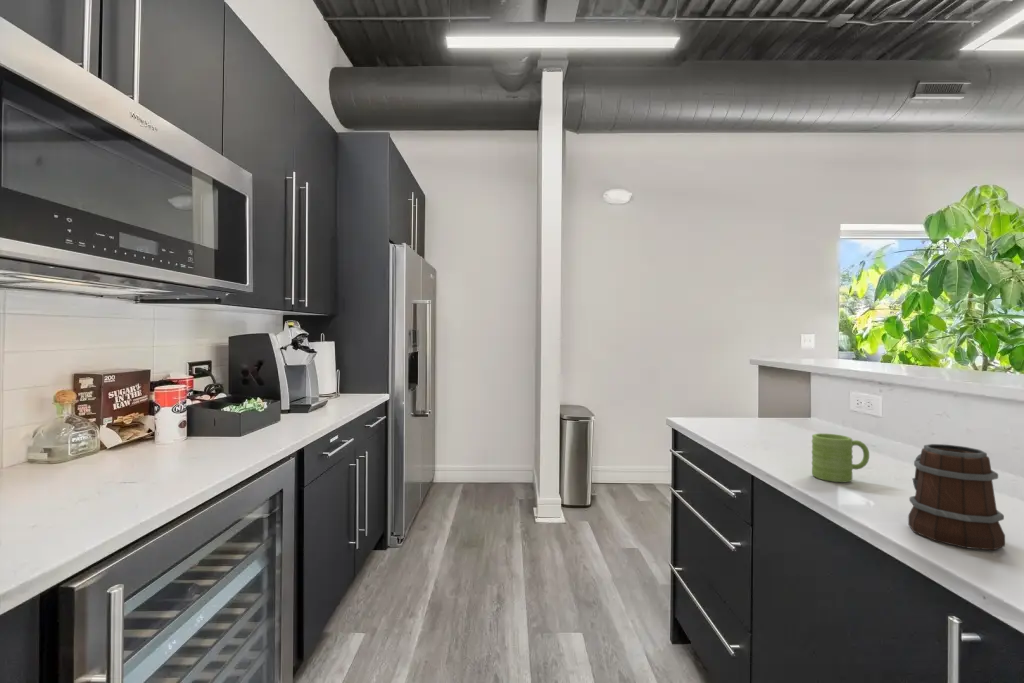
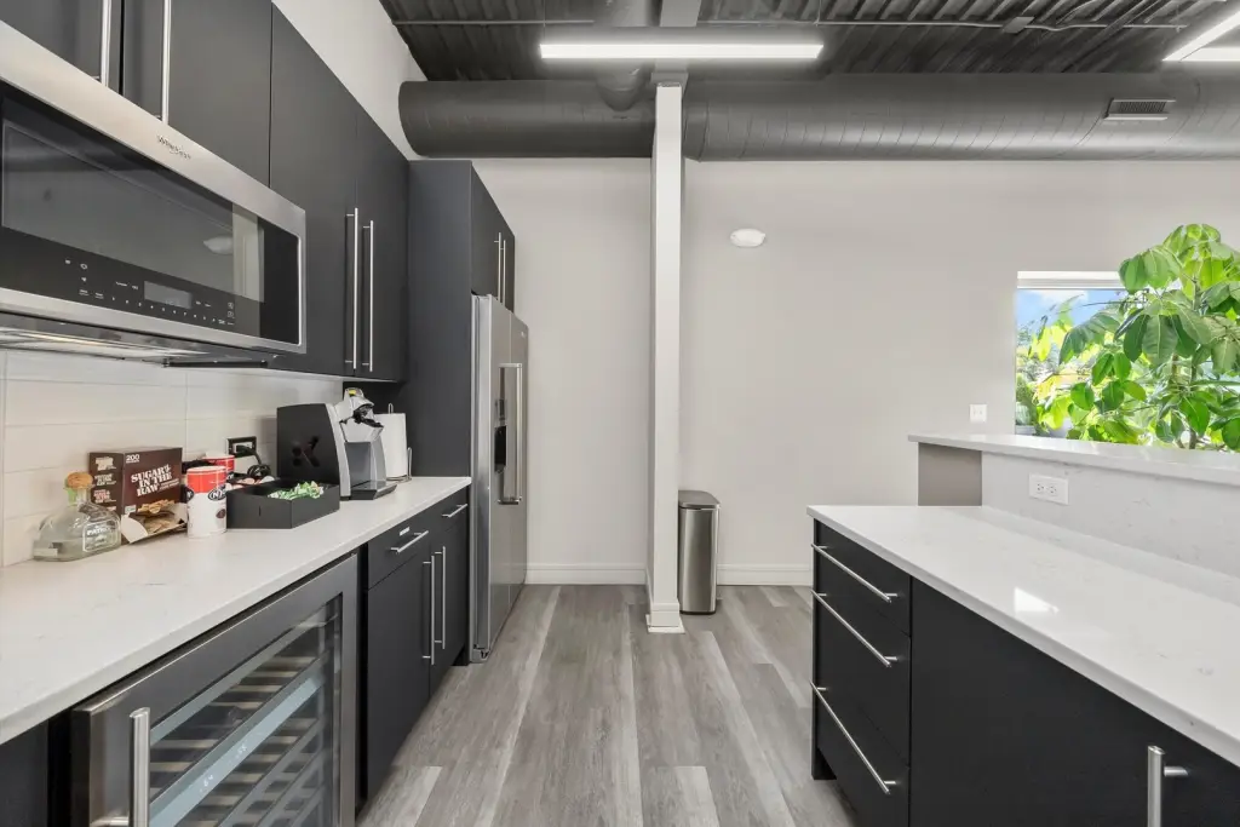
- mug [811,432,870,483]
- mug [907,443,1006,551]
